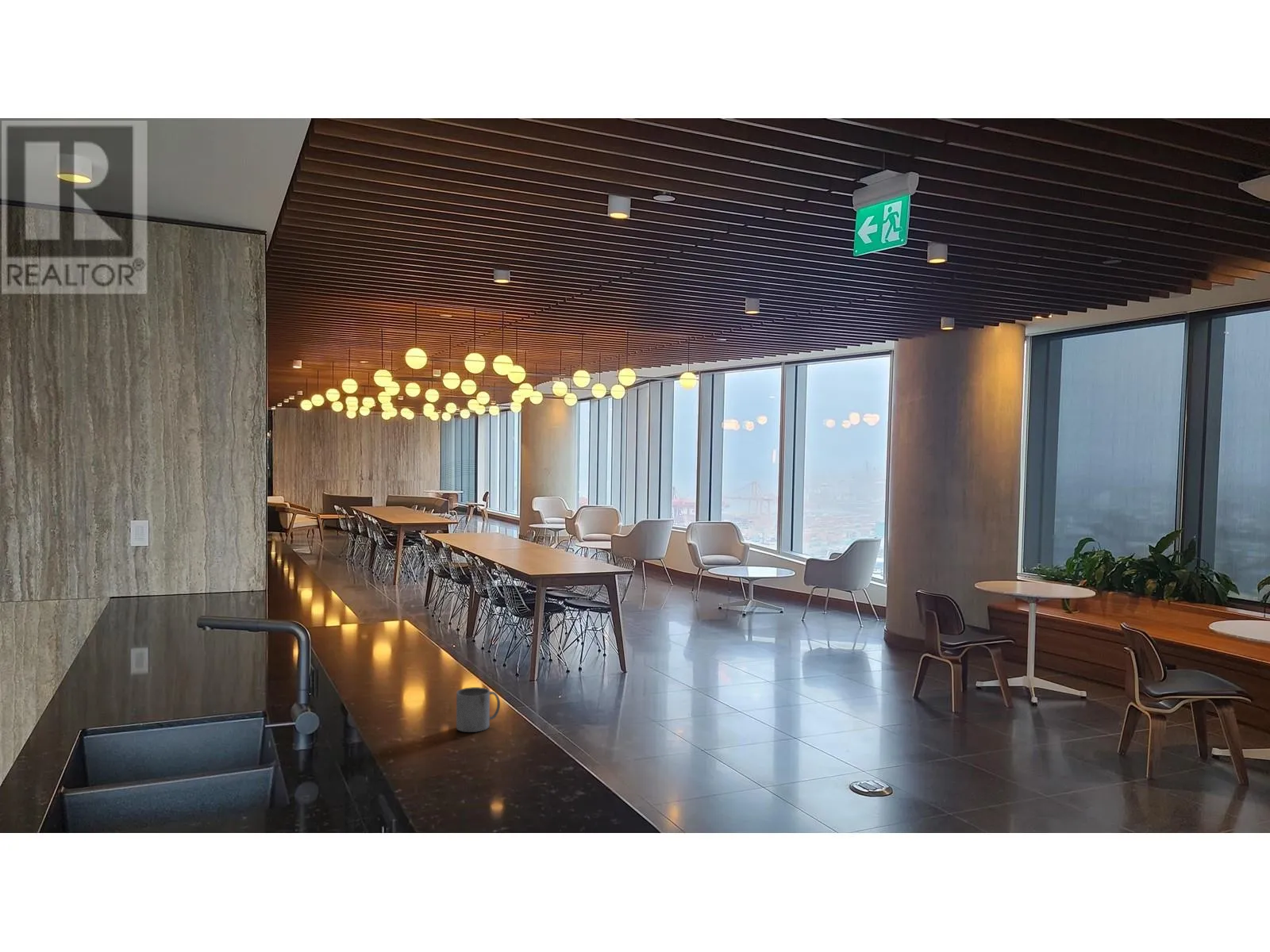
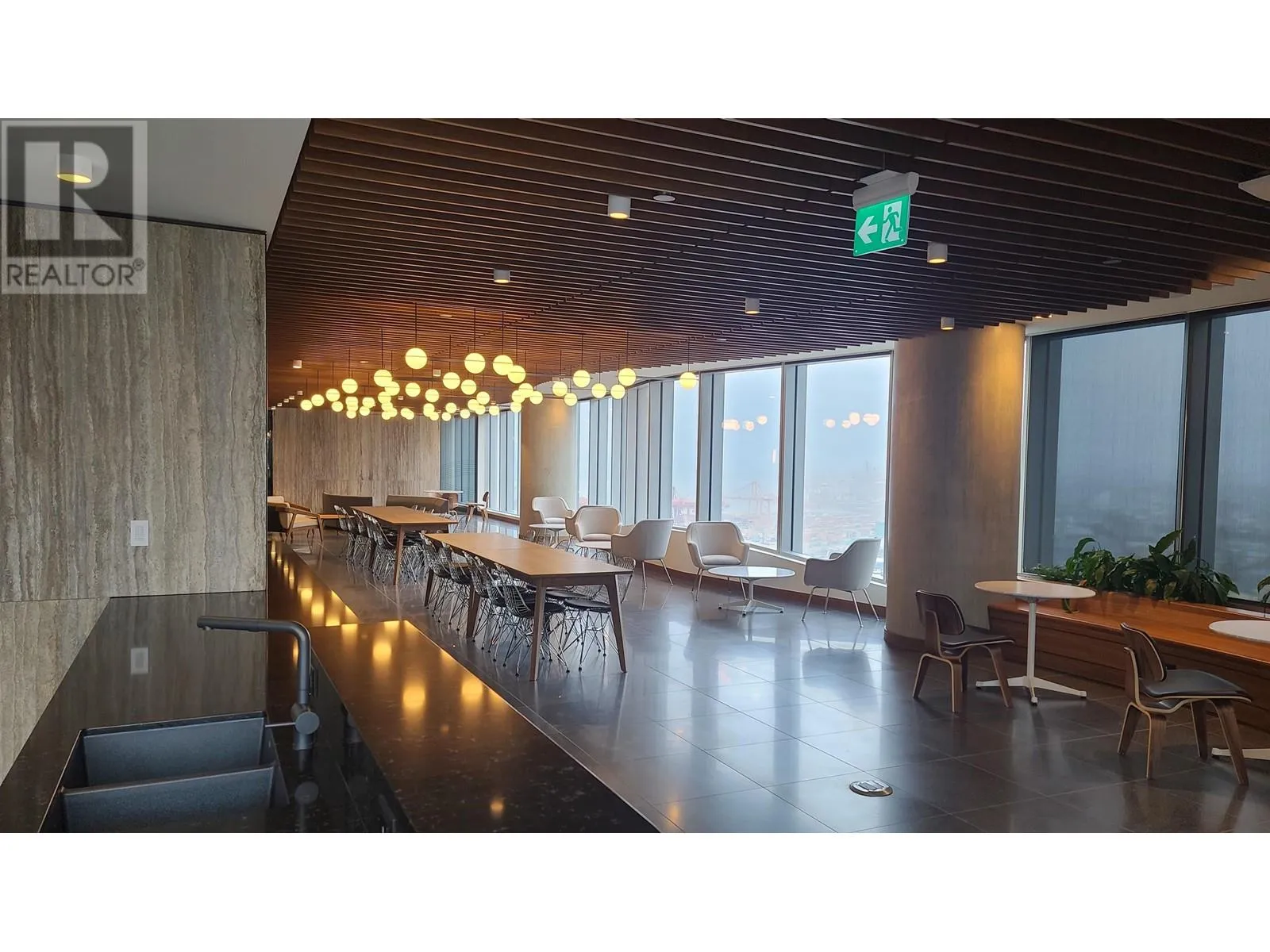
- mug [456,686,501,733]
